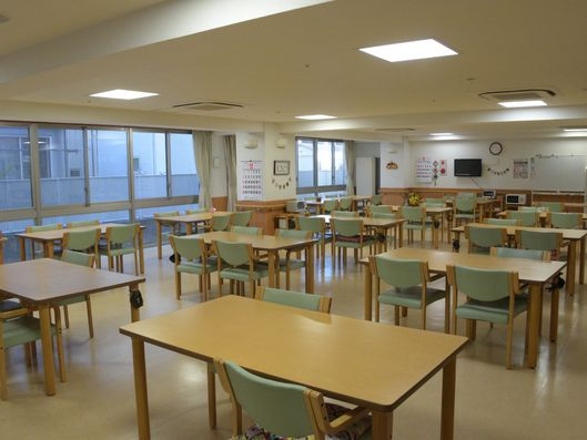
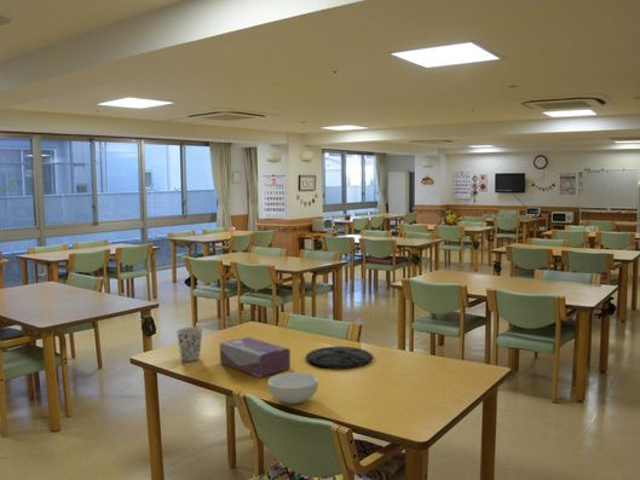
+ cereal bowl [267,371,319,405]
+ cup [175,326,203,363]
+ plate [305,345,374,370]
+ tissue box [219,336,292,378]
